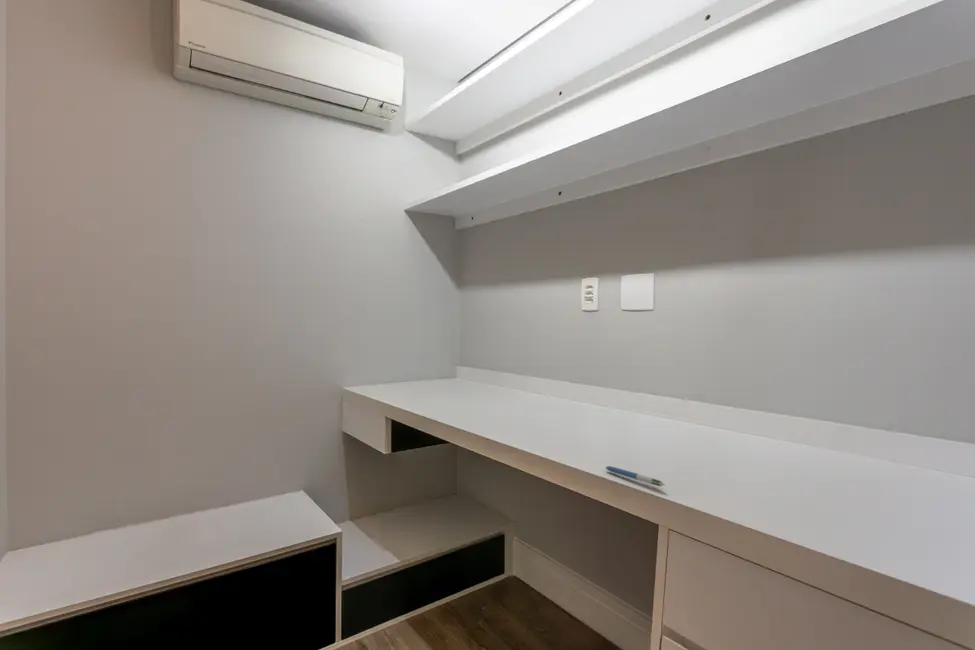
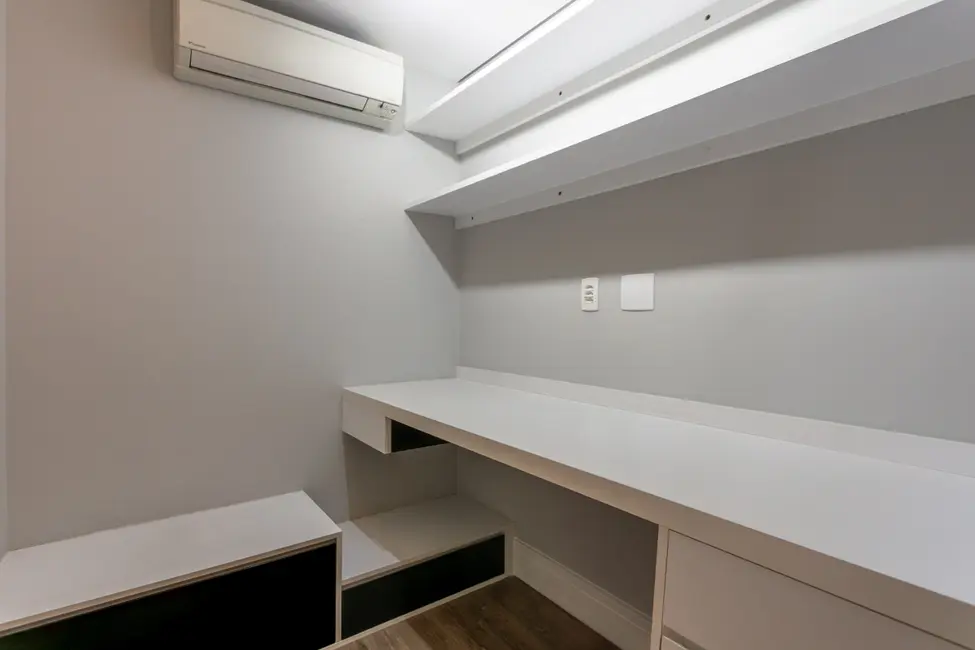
- pen [604,465,666,487]
